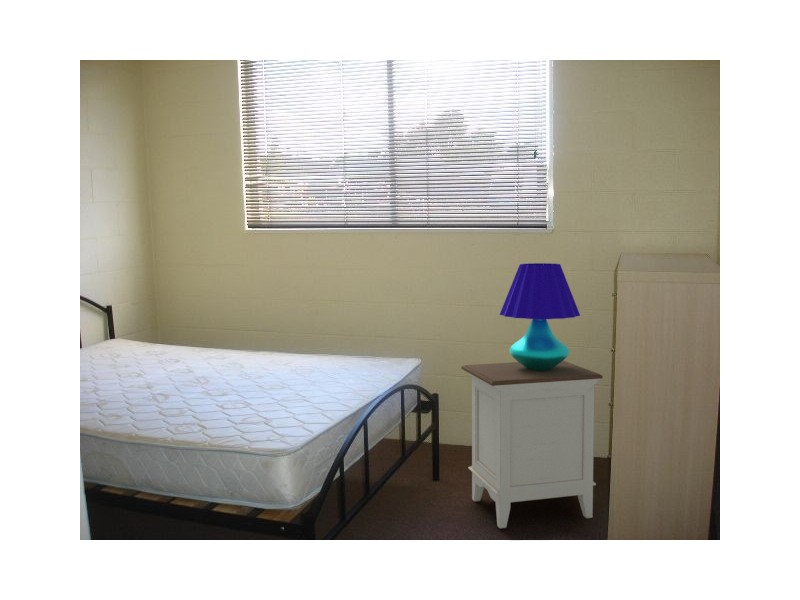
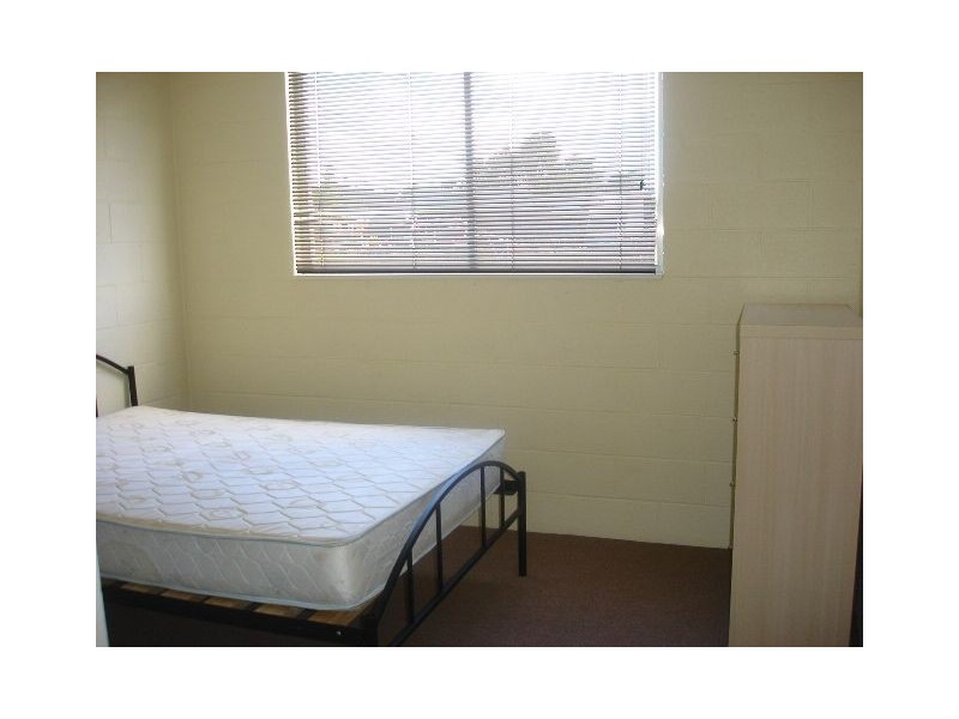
- nightstand [460,360,604,529]
- table lamp [499,262,581,371]
